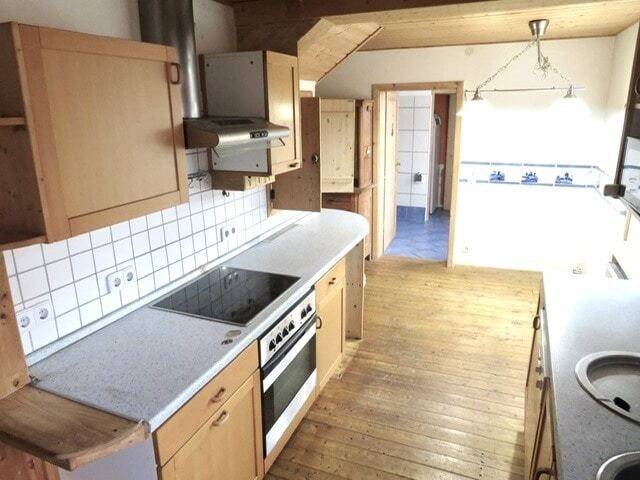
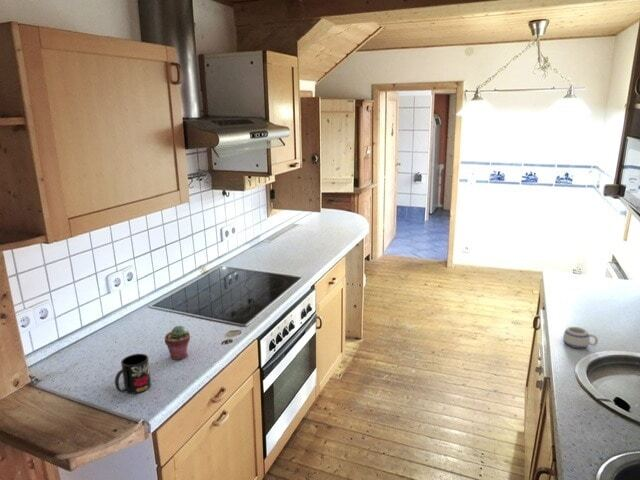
+ mug [562,326,599,349]
+ mug [114,353,152,395]
+ potted succulent [164,325,191,361]
